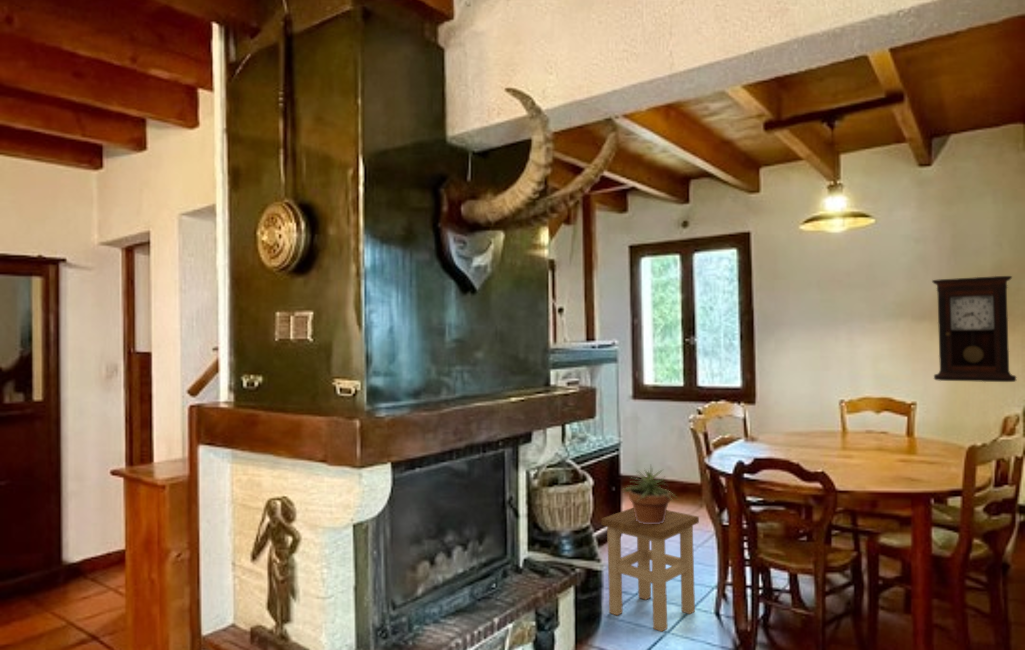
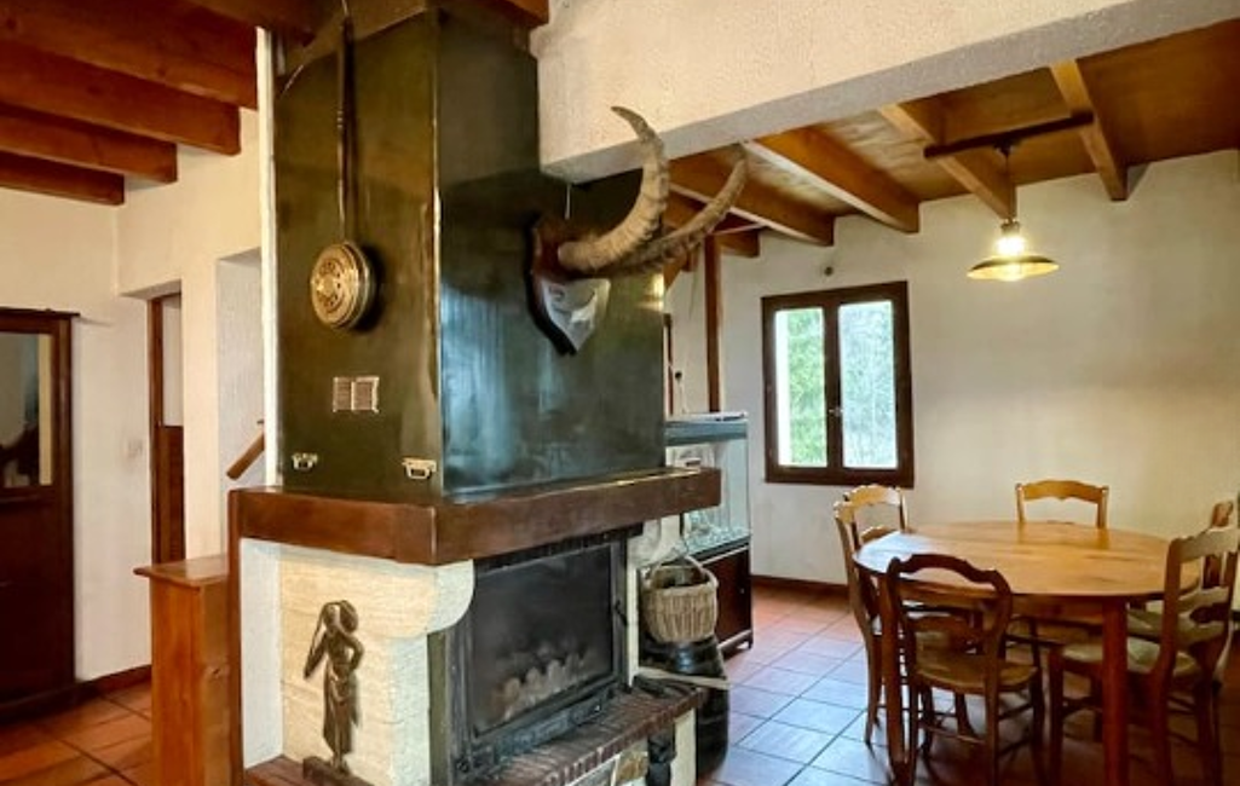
- potted plant [622,463,679,524]
- stool [601,507,700,633]
- pendulum clock [931,275,1017,383]
